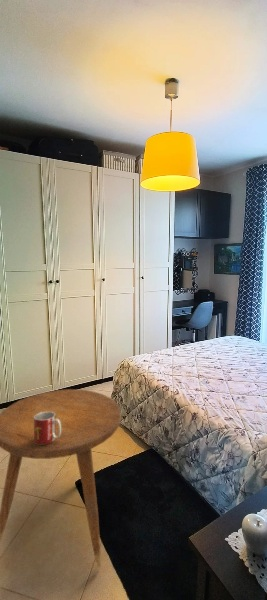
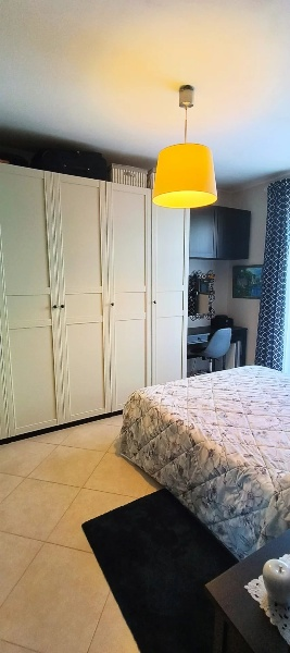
- side table [0,388,122,569]
- mug [34,412,61,444]
